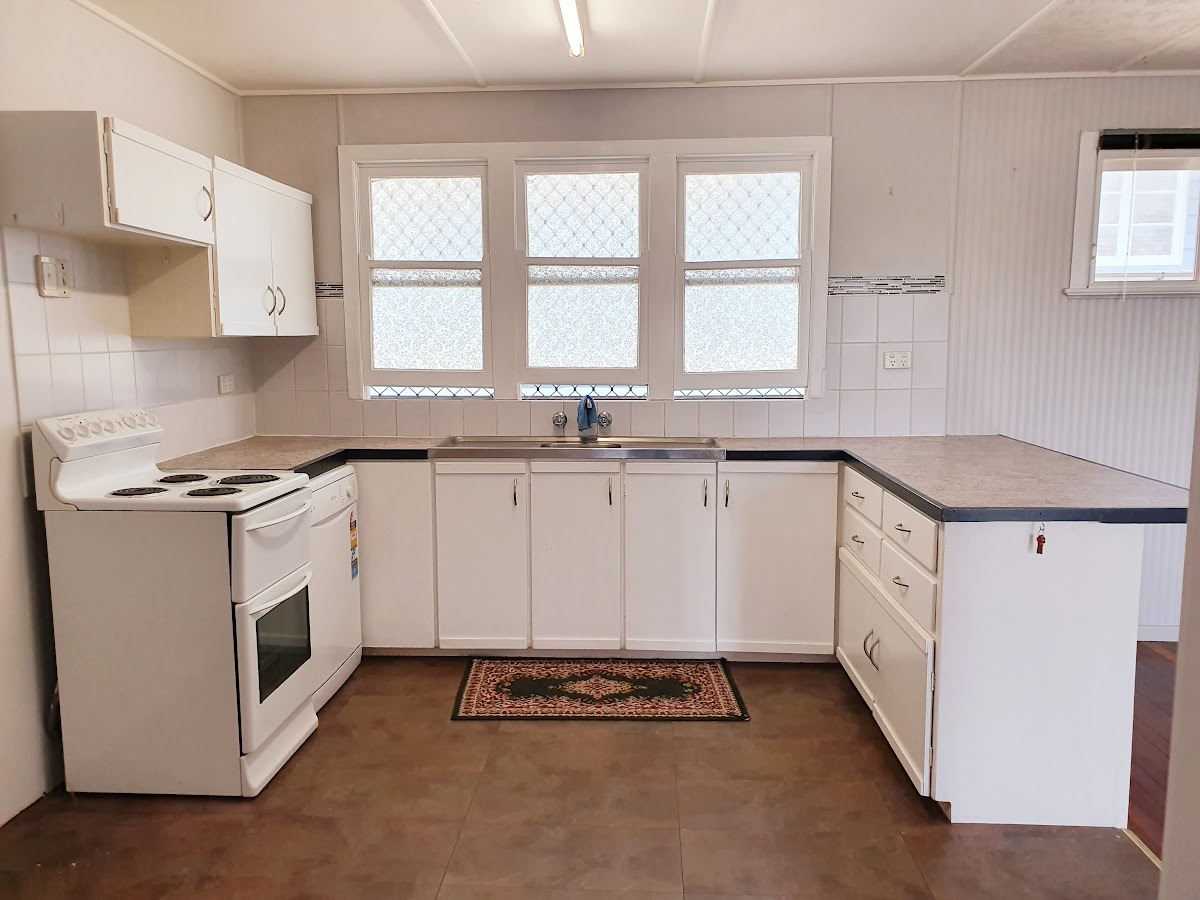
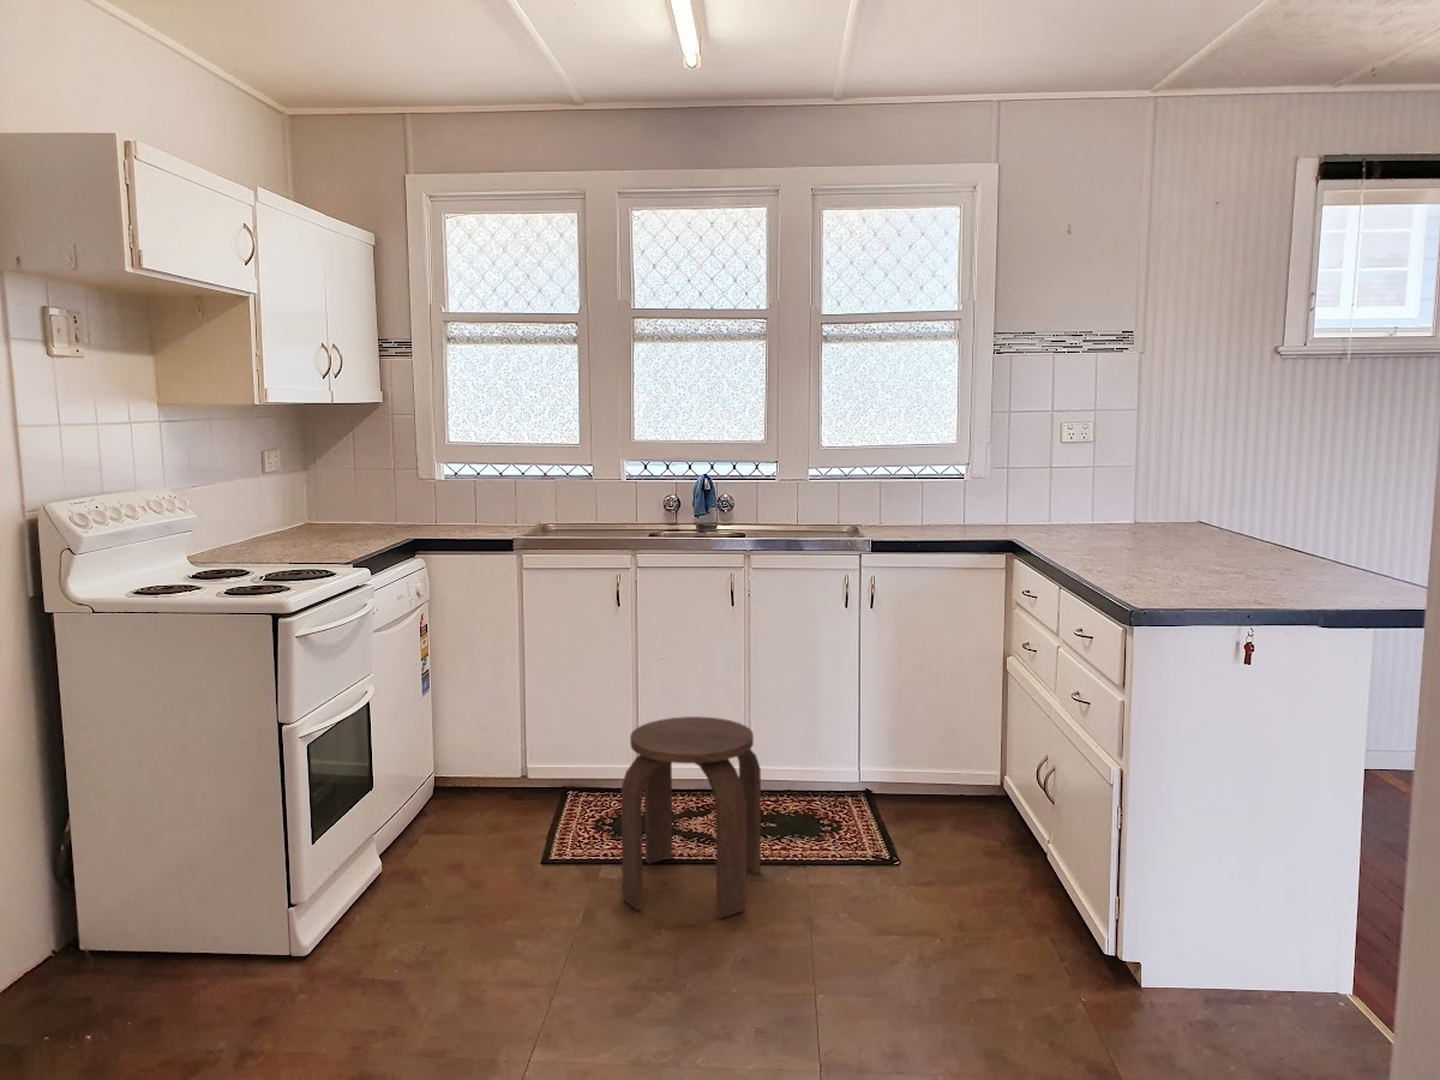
+ stool [620,715,762,919]
